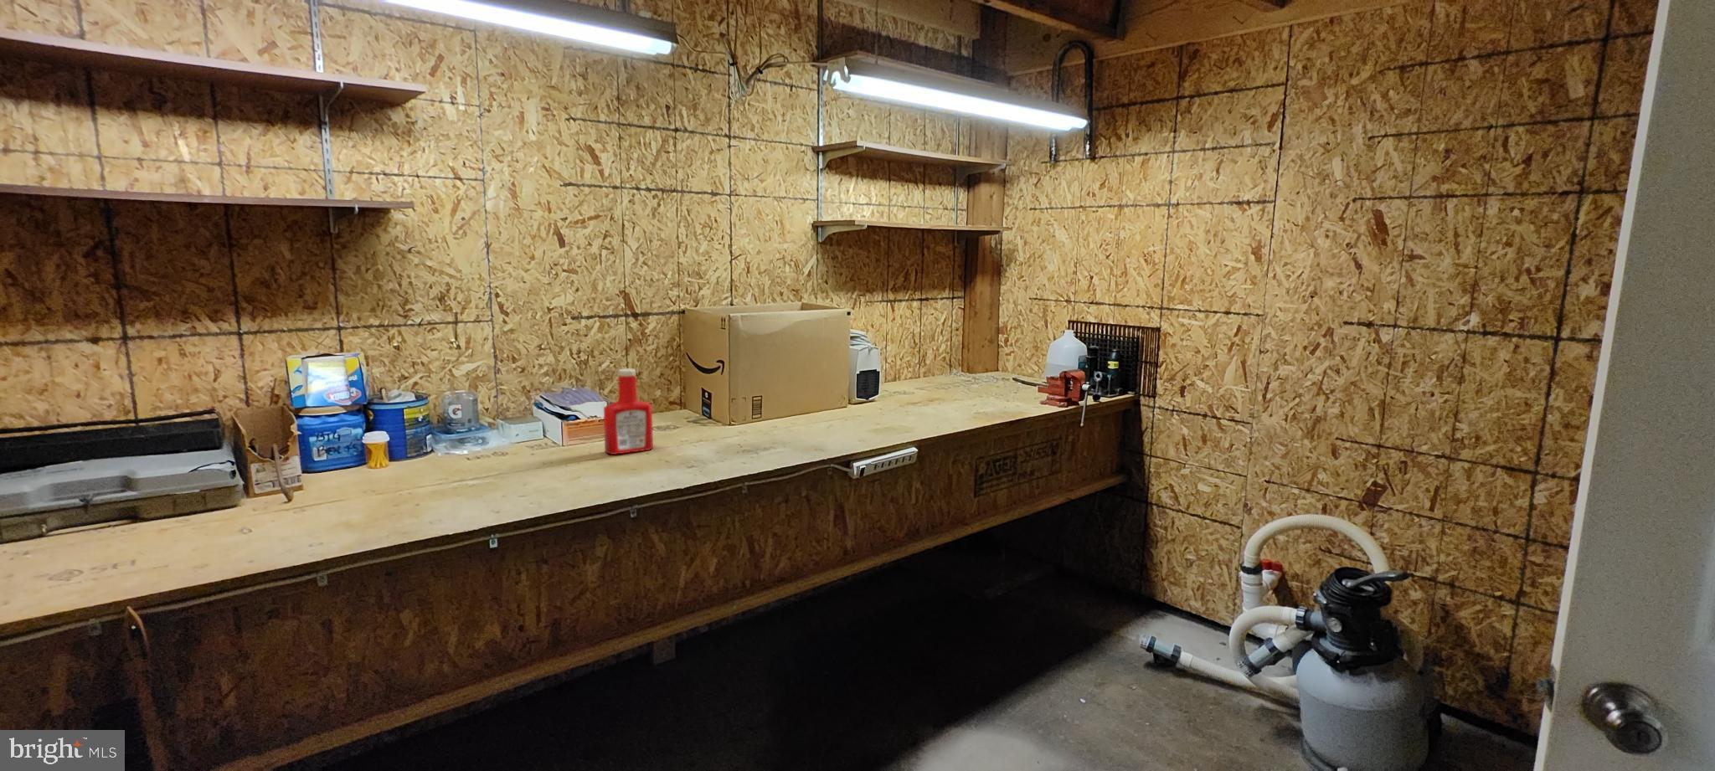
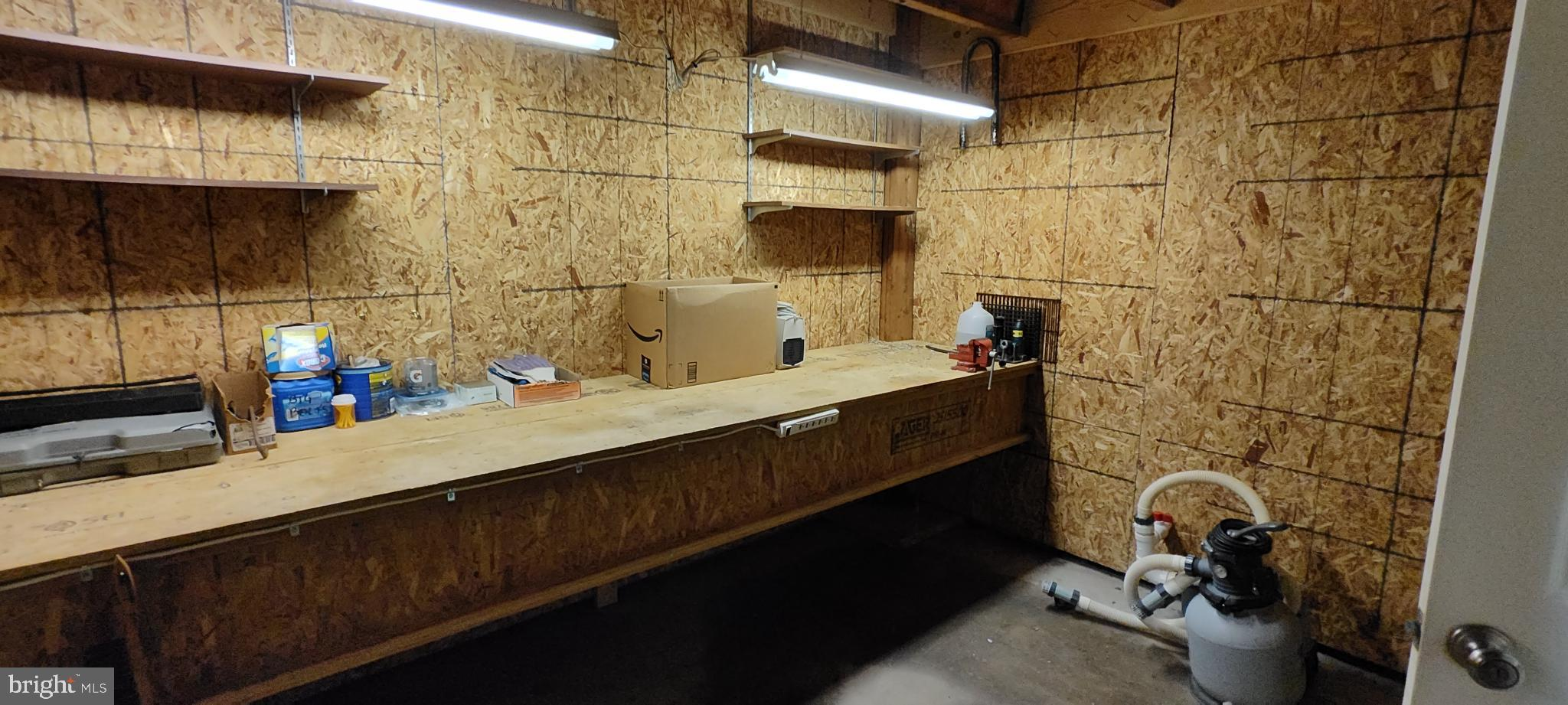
- soap bottle [603,369,654,455]
